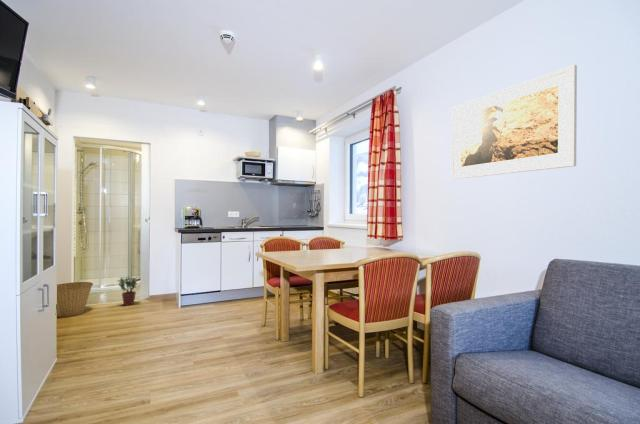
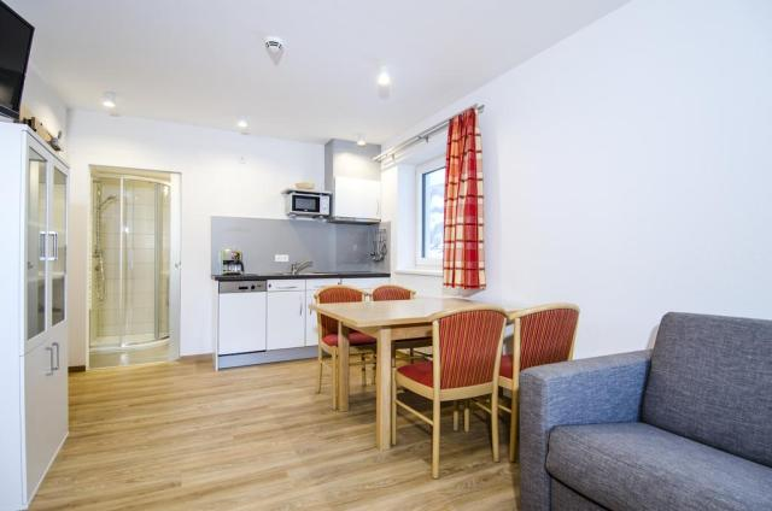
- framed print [450,64,578,180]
- basket [56,281,94,317]
- potted plant [116,276,138,307]
